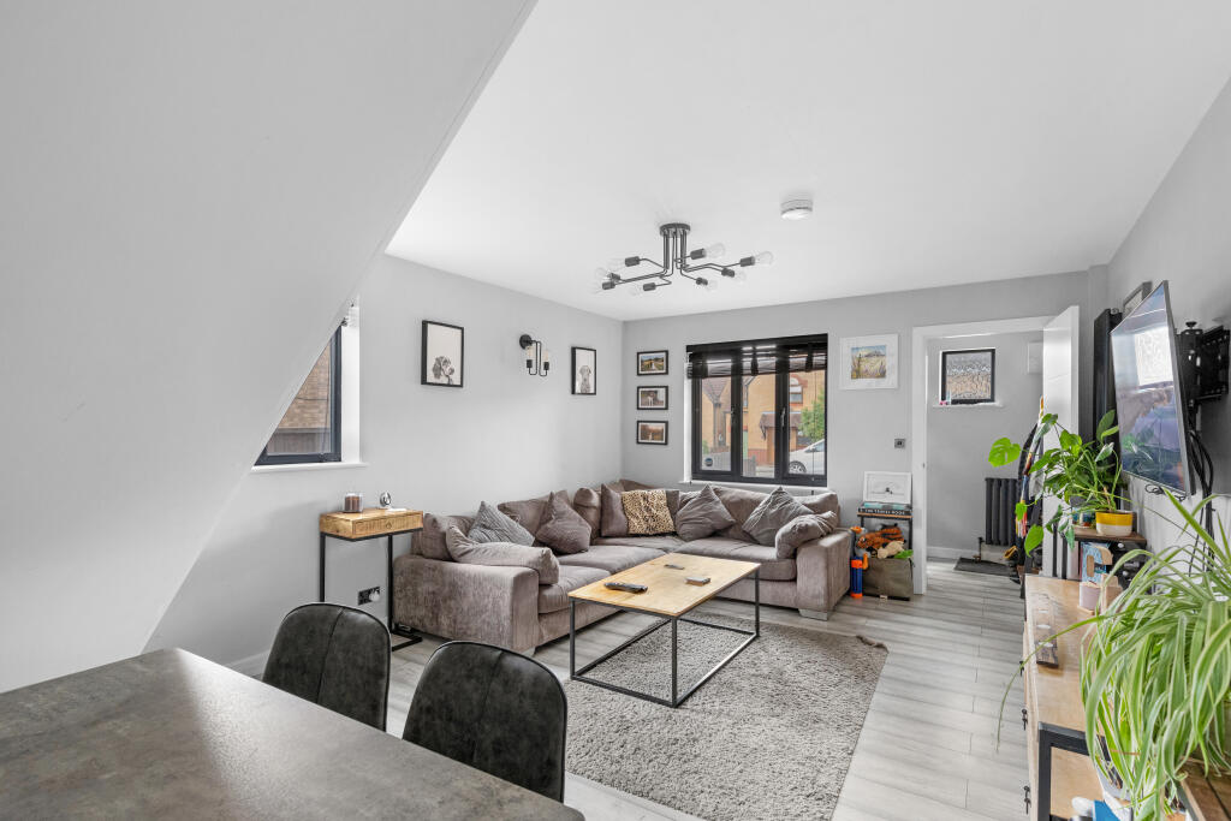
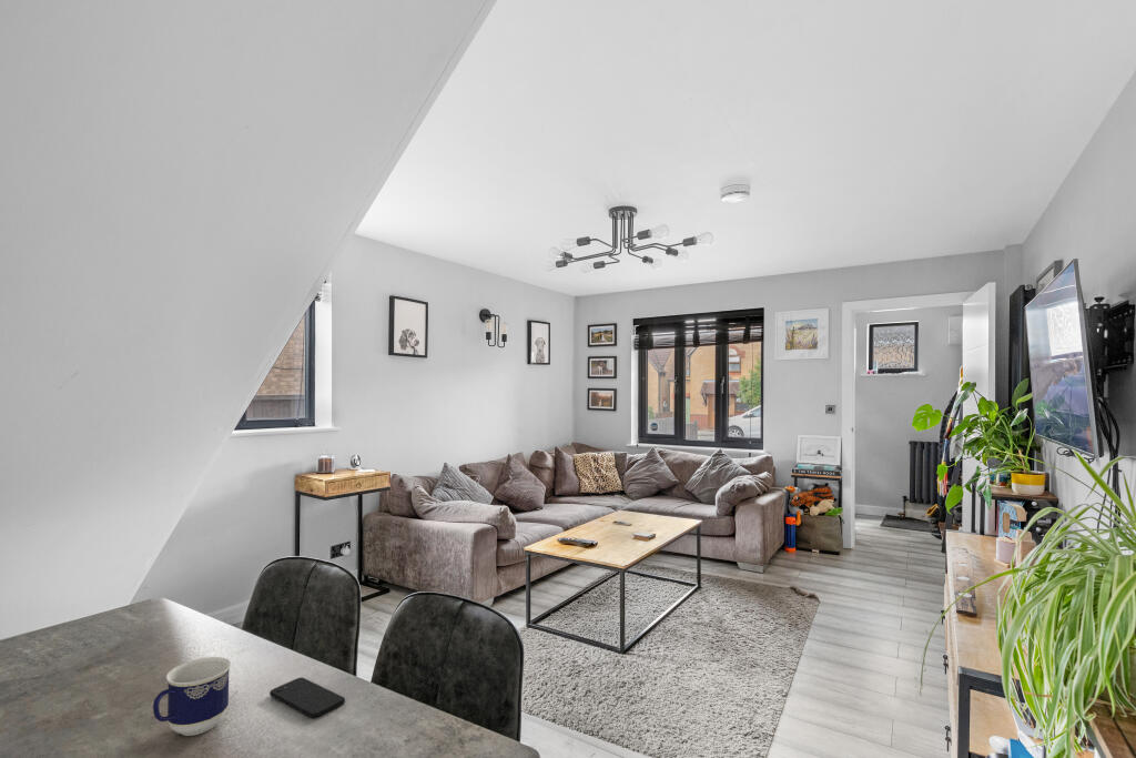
+ cup [152,656,232,737]
+ smartphone [268,677,346,719]
